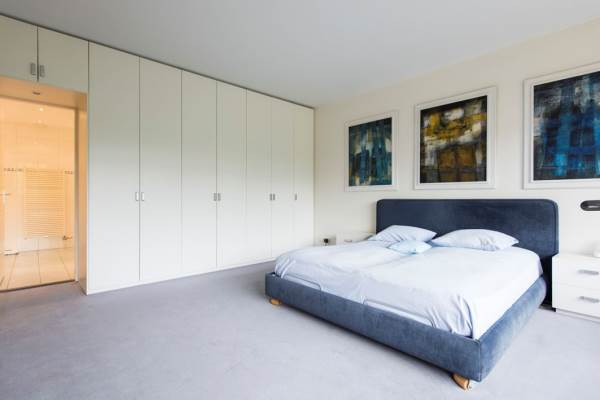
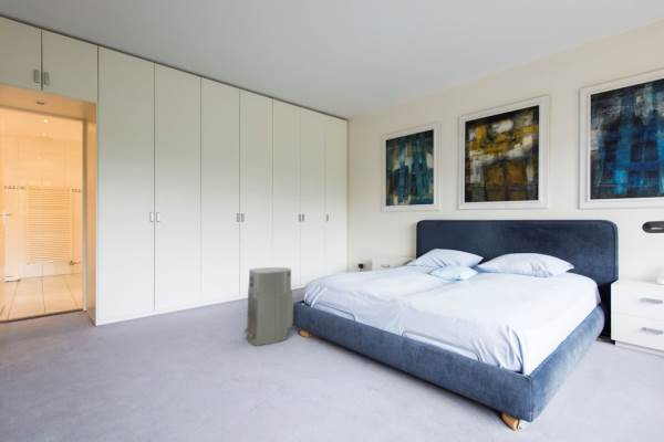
+ air purifier [243,266,293,347]
